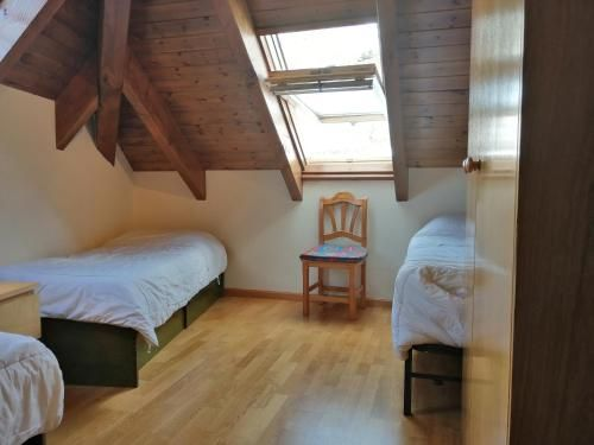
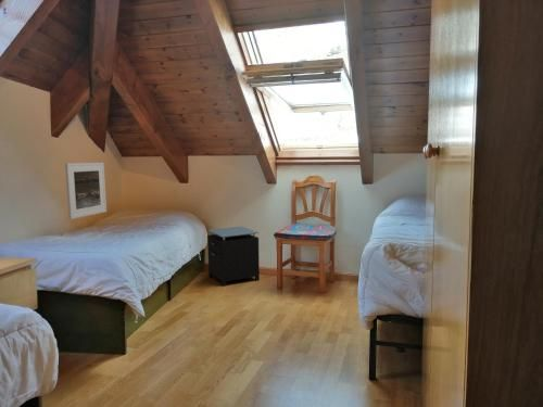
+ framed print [64,162,108,220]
+ nightstand [206,226,261,288]
